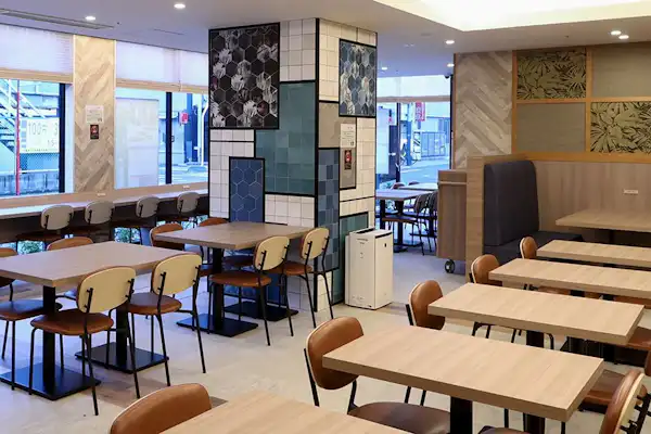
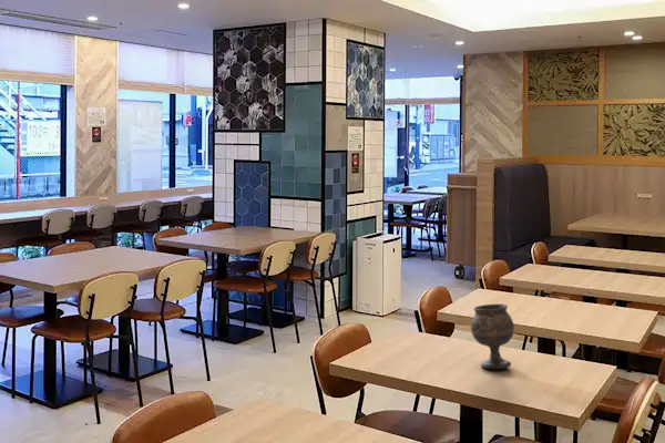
+ goblet [470,302,515,370]
